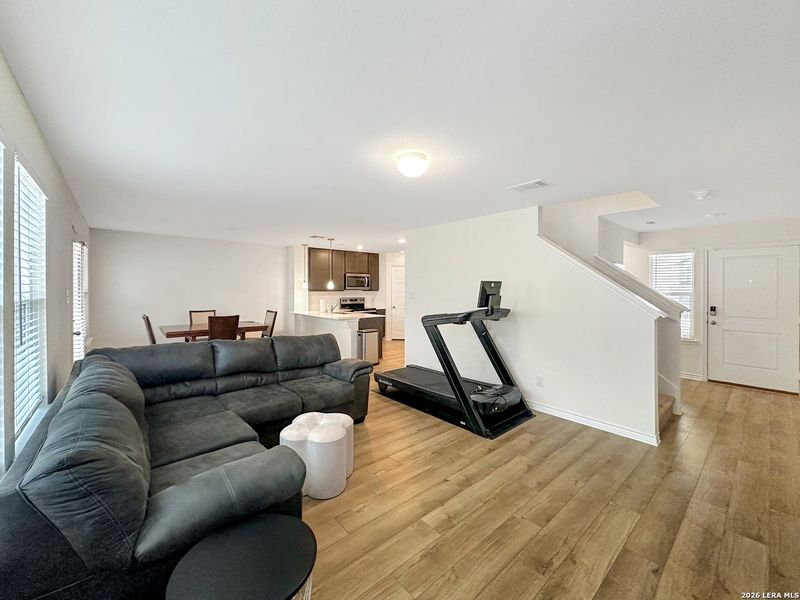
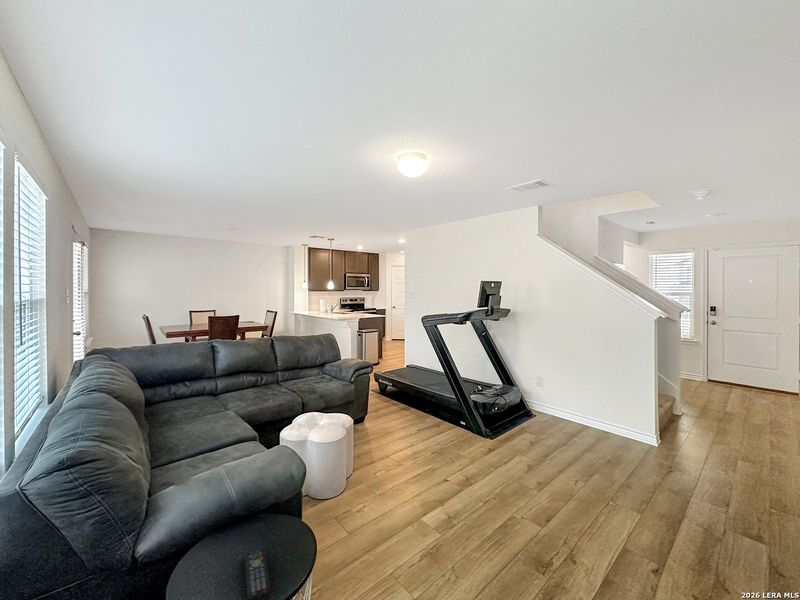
+ remote control [243,544,272,600]
